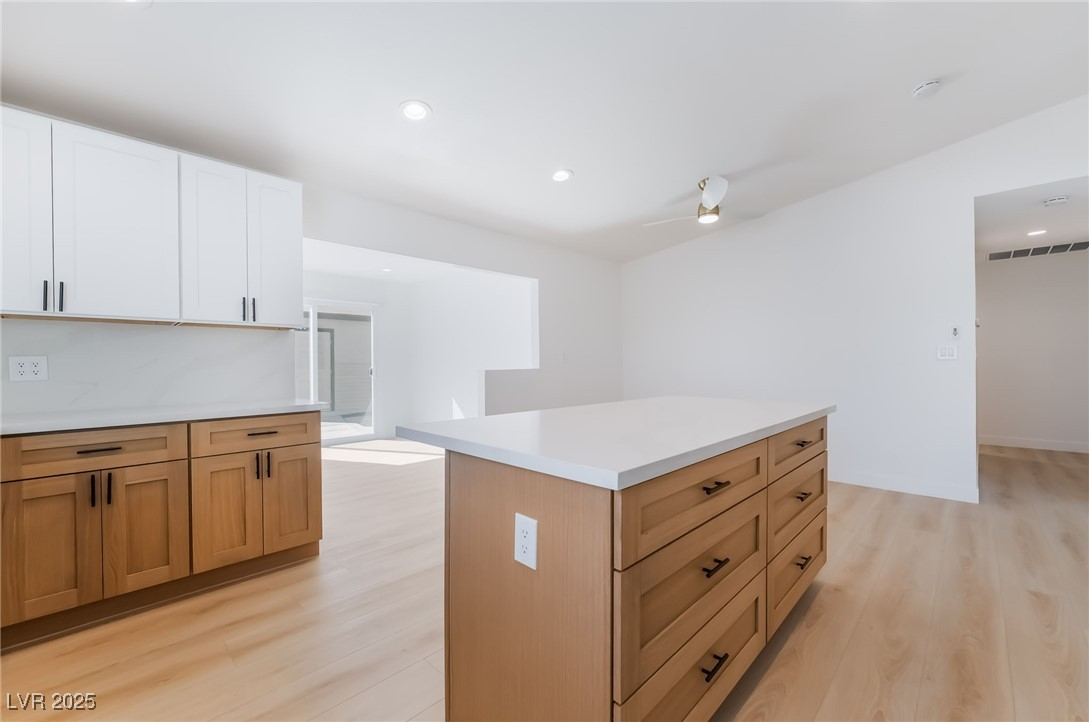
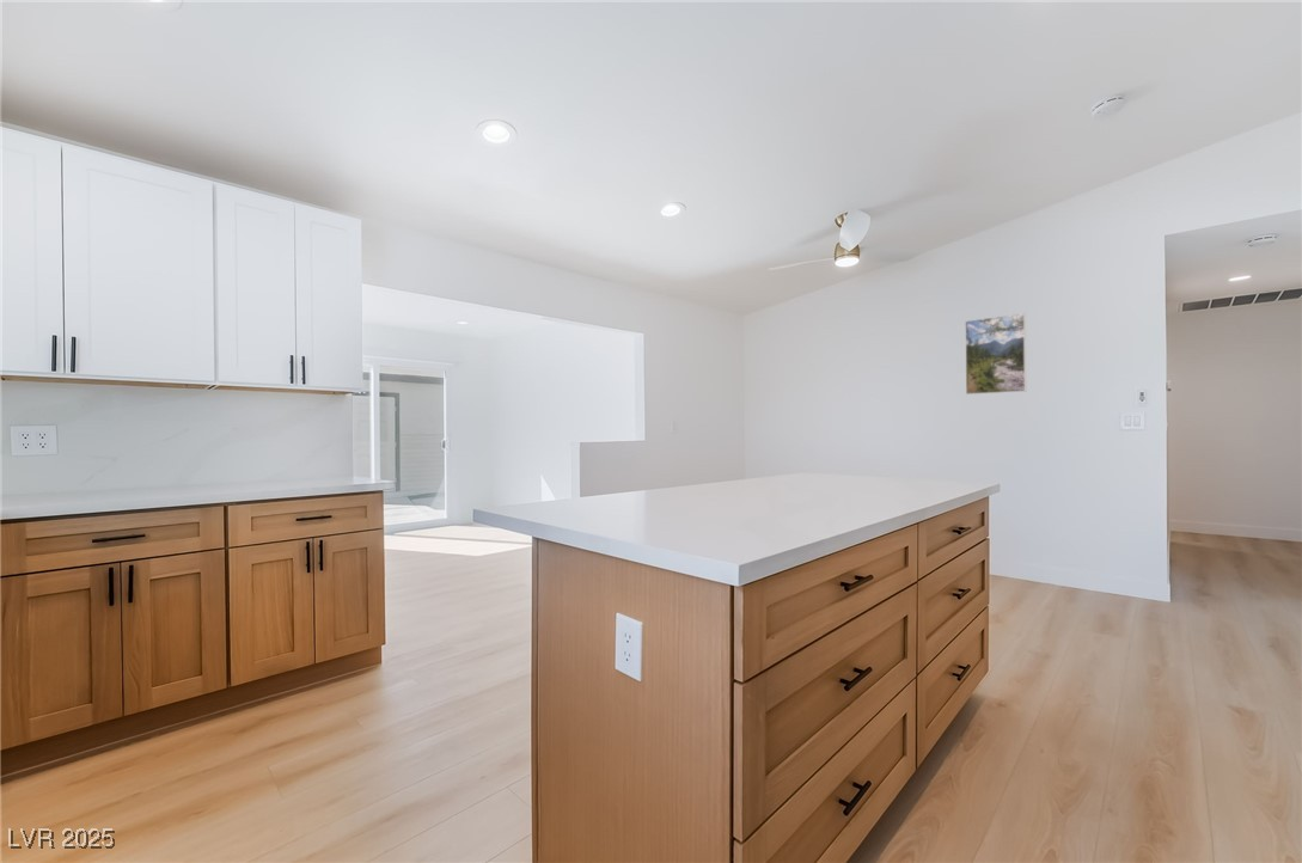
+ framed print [964,312,1027,396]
